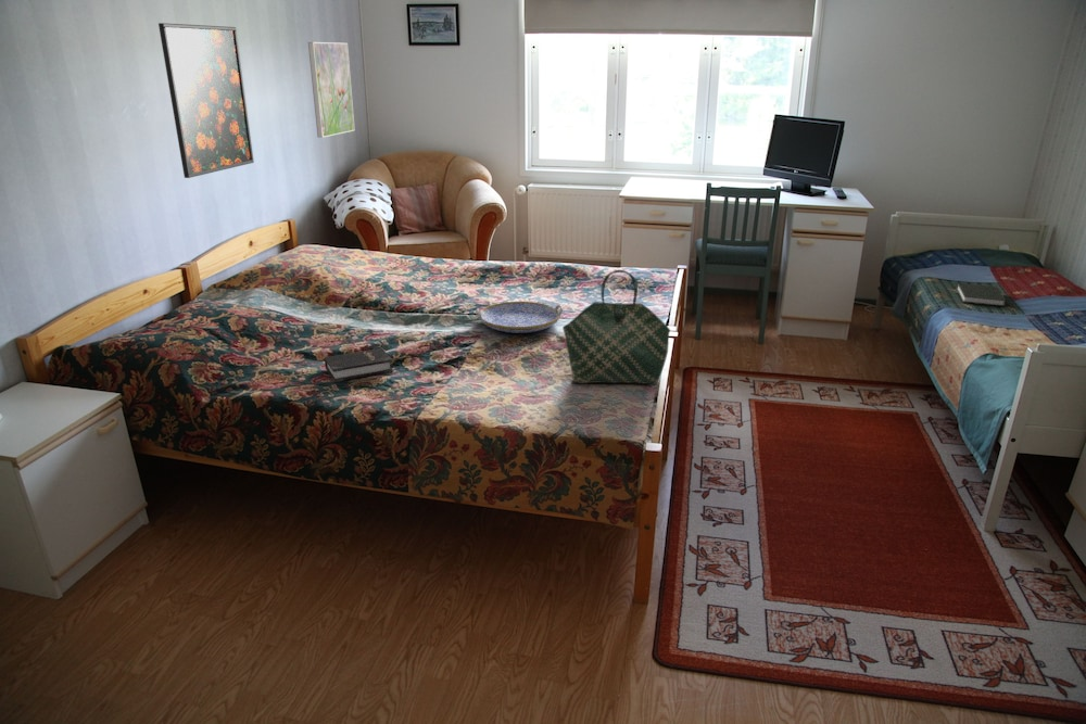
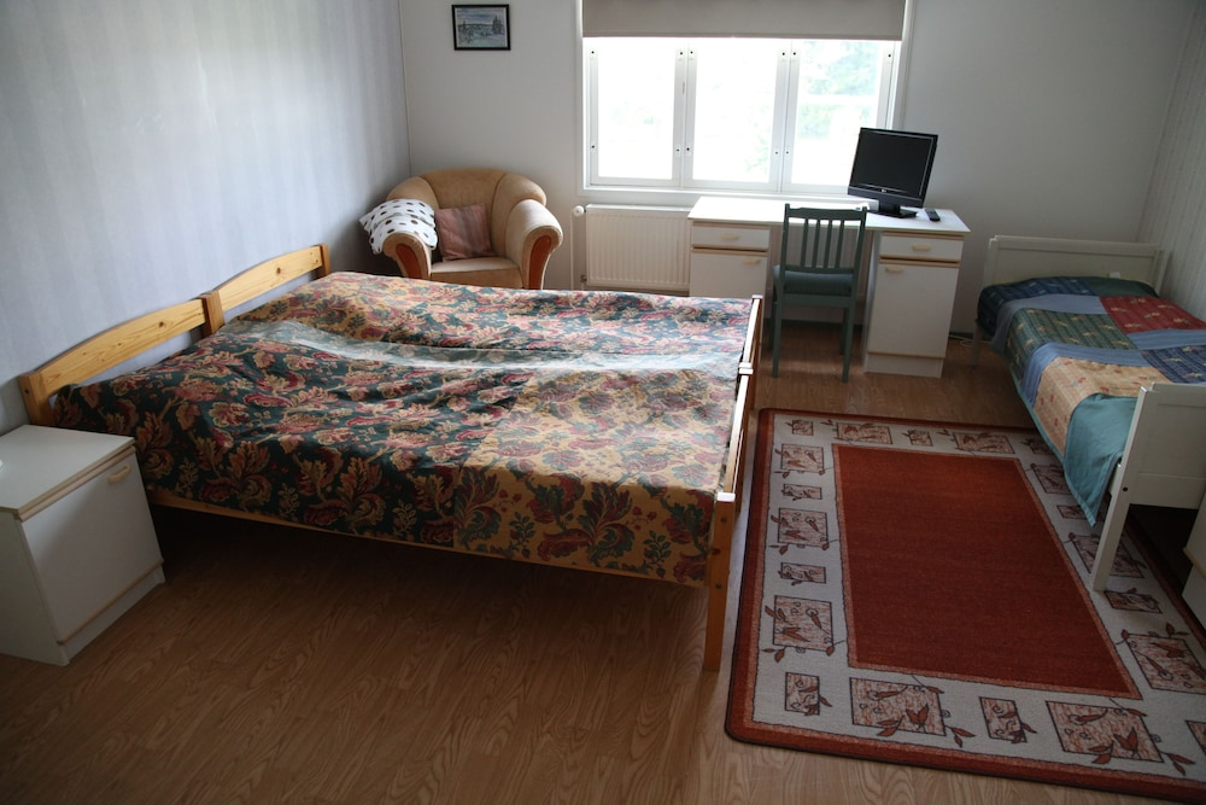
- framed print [307,41,355,139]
- book [956,282,1007,307]
- serving tray [475,301,564,334]
- tote bag [561,269,671,386]
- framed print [157,22,255,179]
- hardback book [324,347,394,383]
